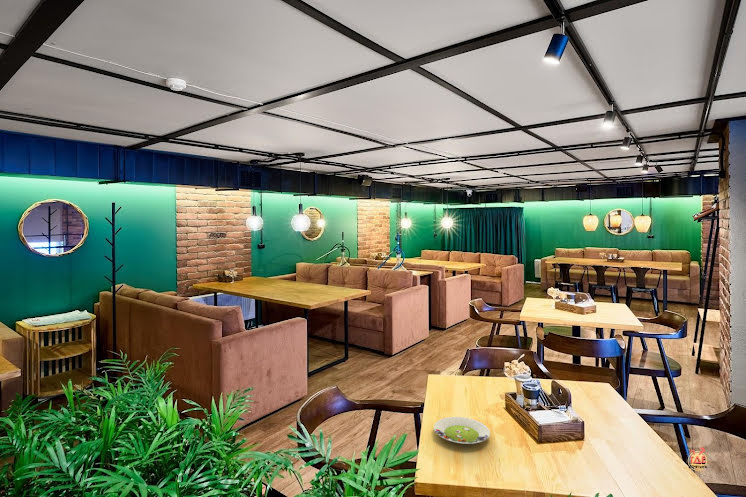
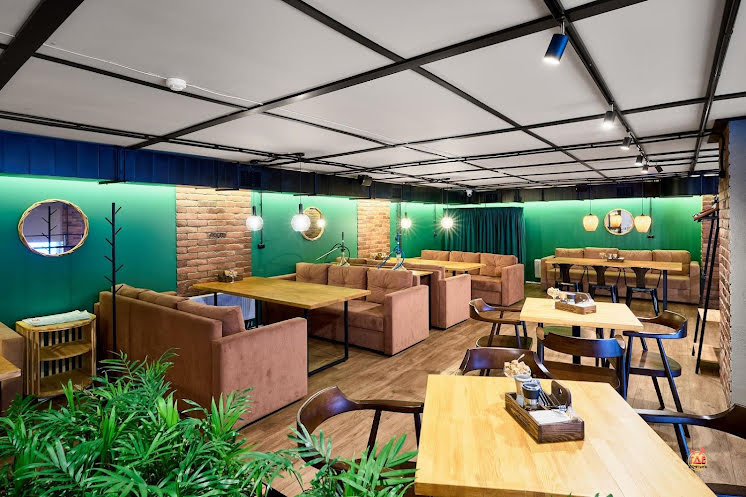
- salad plate [433,416,491,445]
